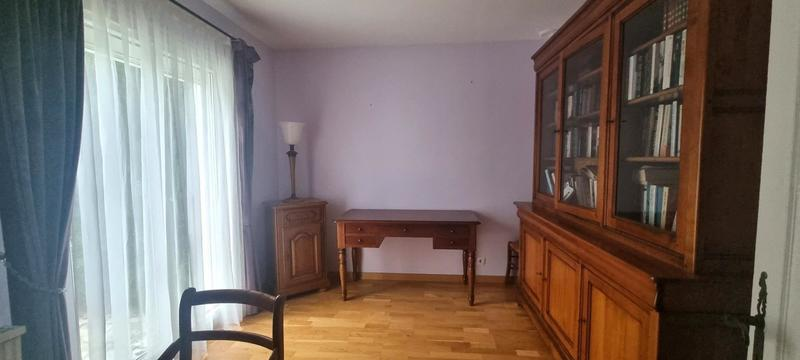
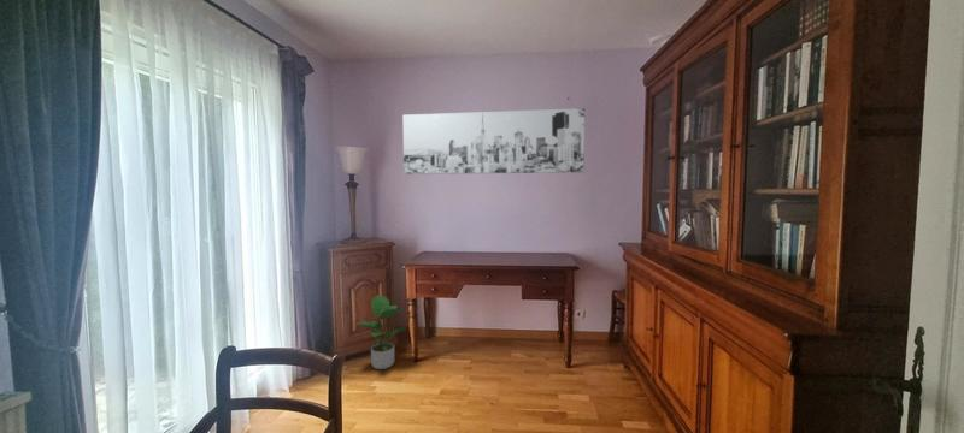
+ wall art [401,107,586,176]
+ potted plant [354,293,407,370]
